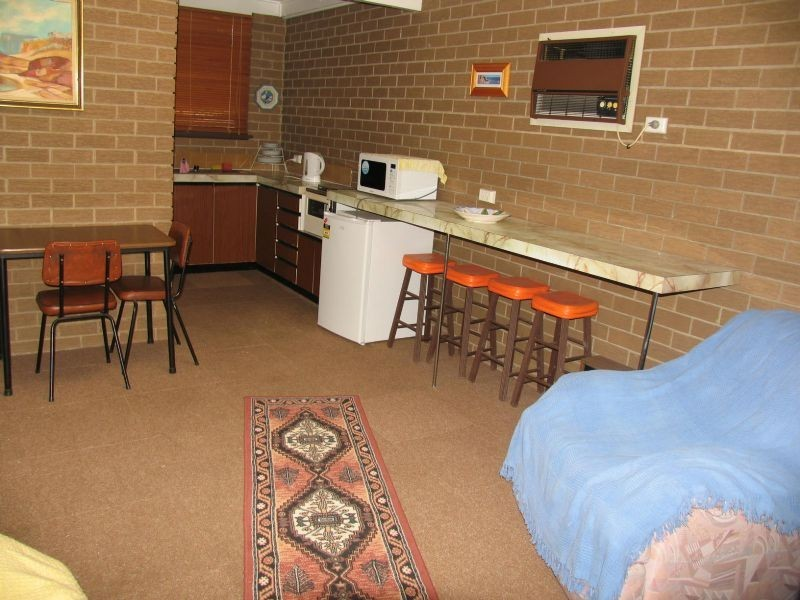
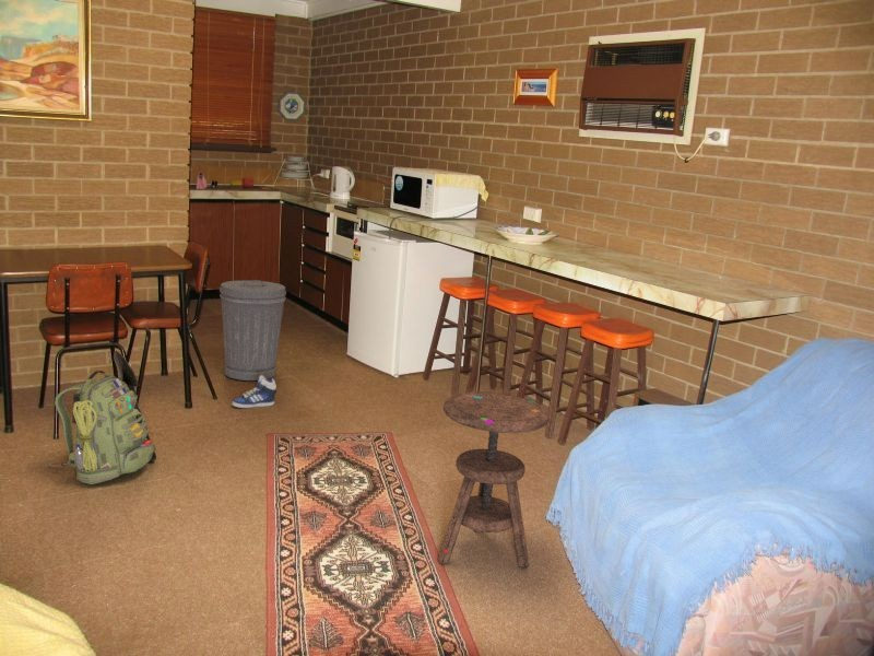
+ trash can [218,280,287,382]
+ backpack [48,350,157,485]
+ sneaker [232,375,277,409]
+ side table [437,390,551,571]
